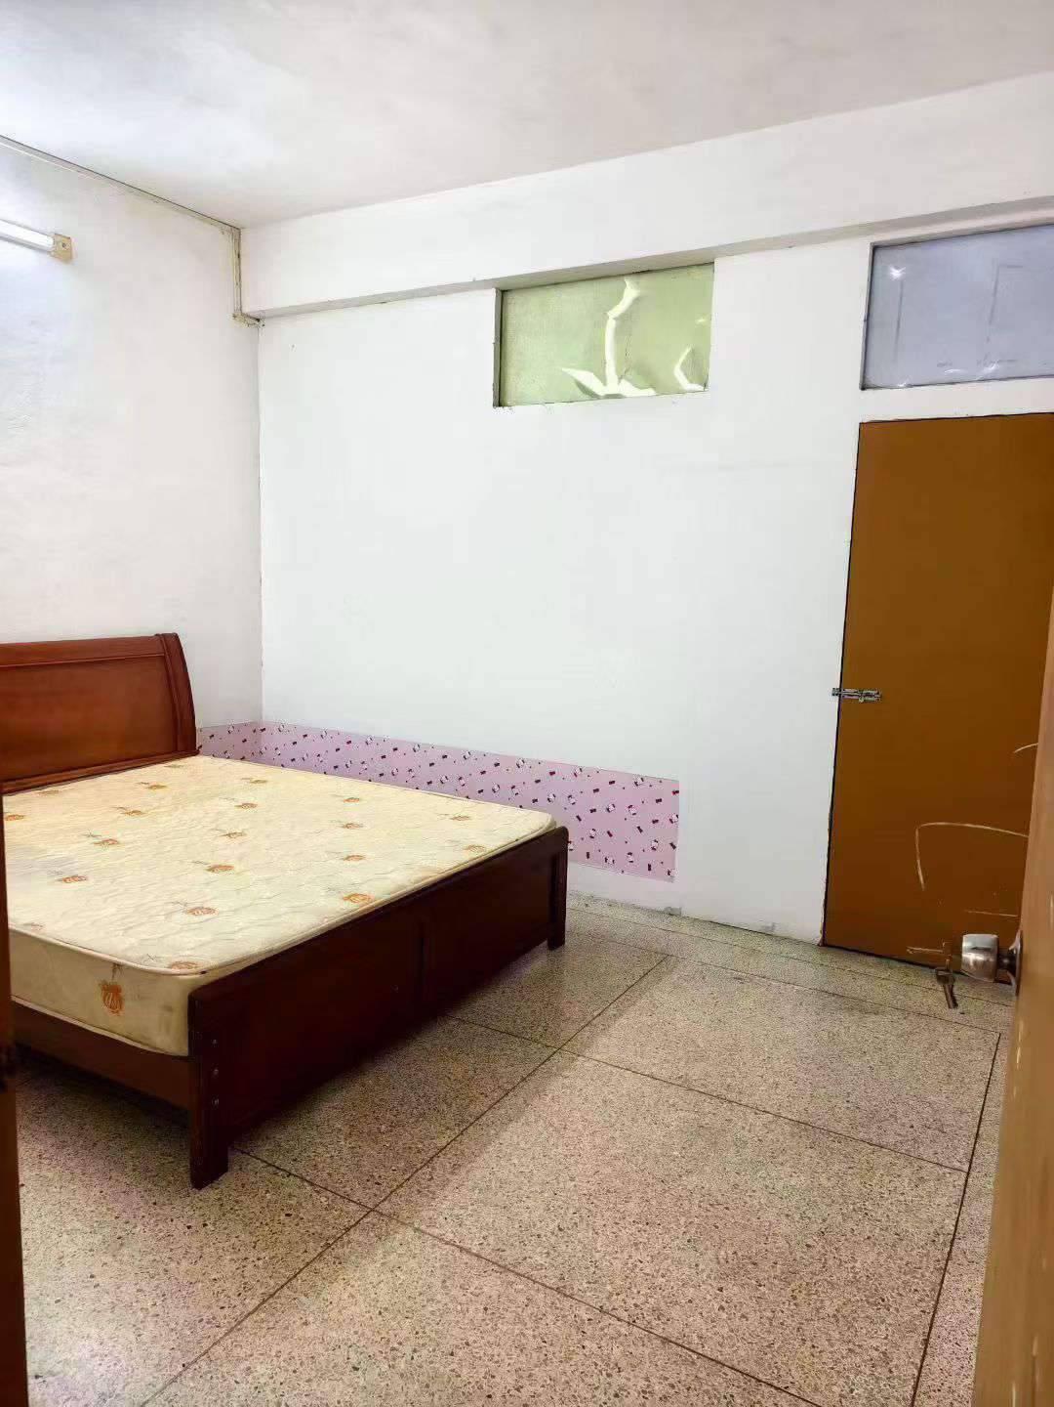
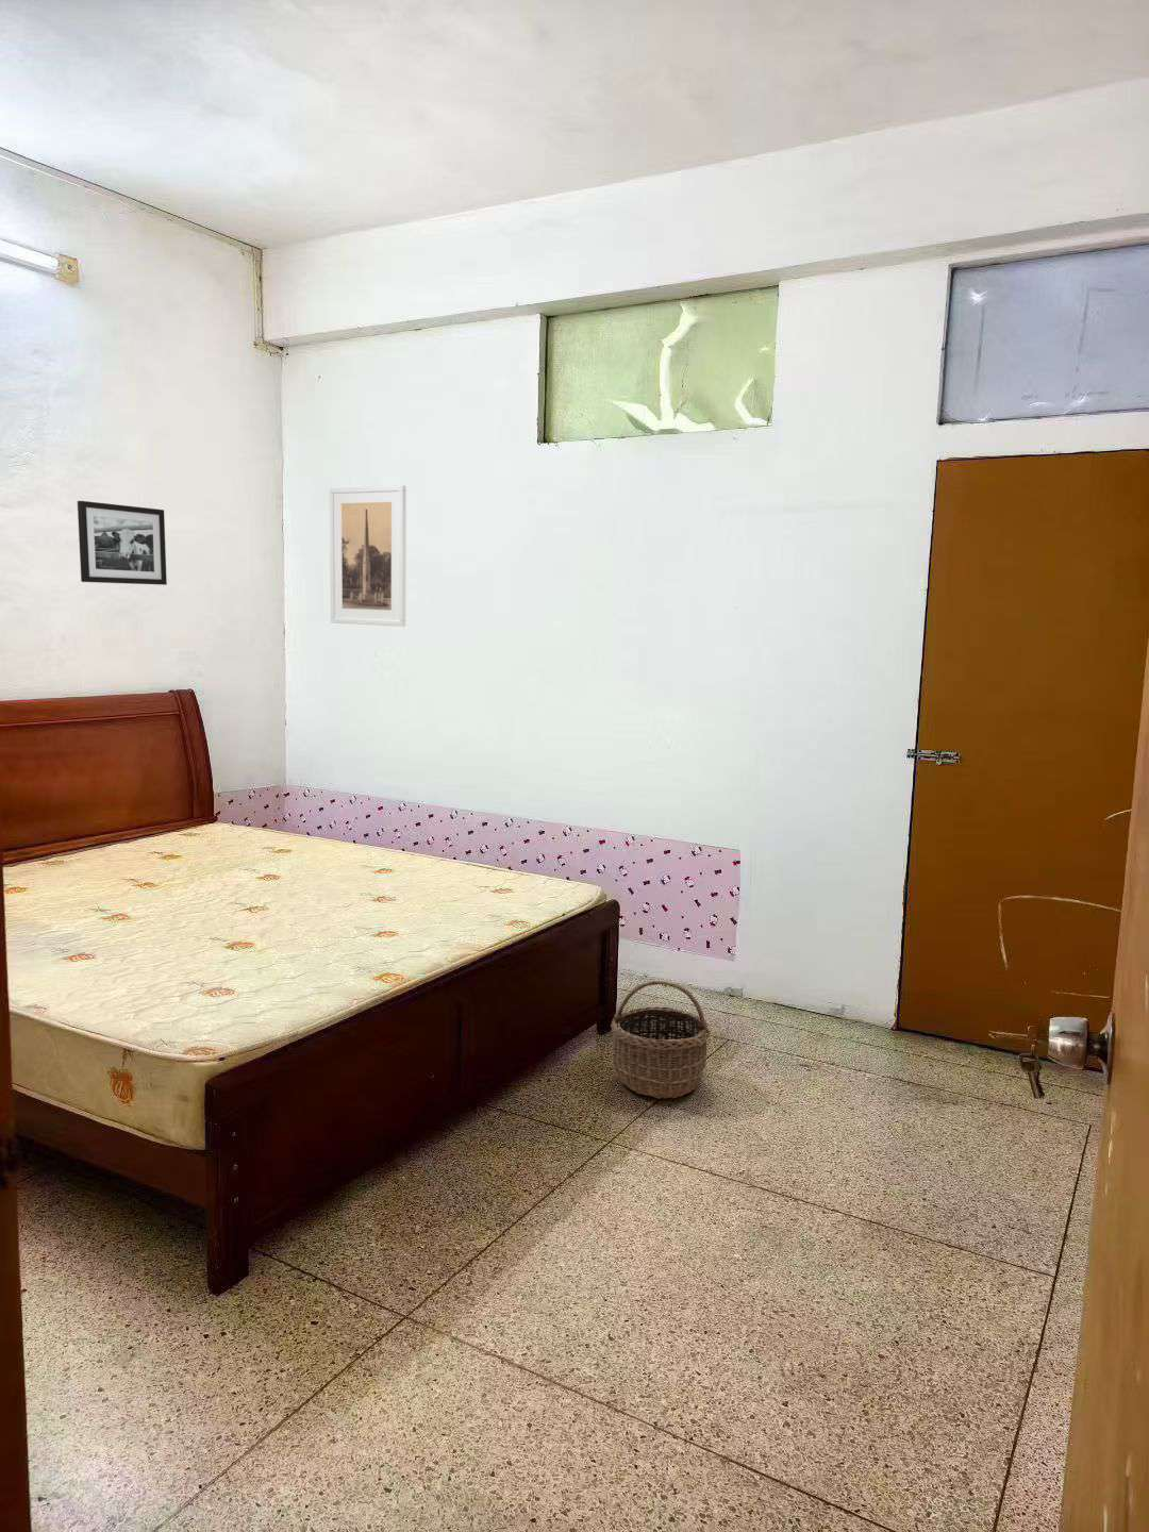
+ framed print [328,484,408,627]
+ picture frame [76,501,168,586]
+ wicker basket [610,978,712,1100]
